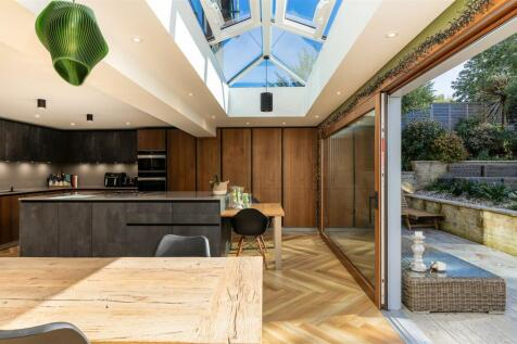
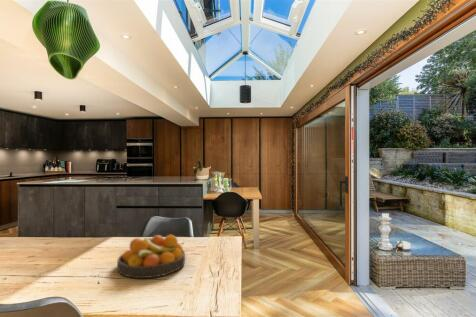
+ fruit bowl [116,234,186,279]
